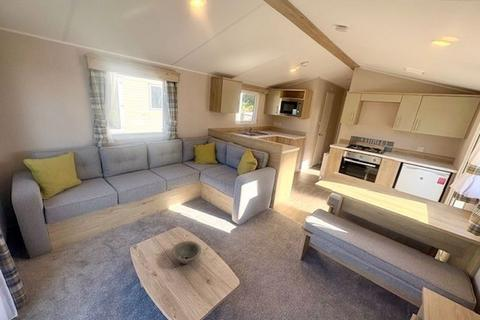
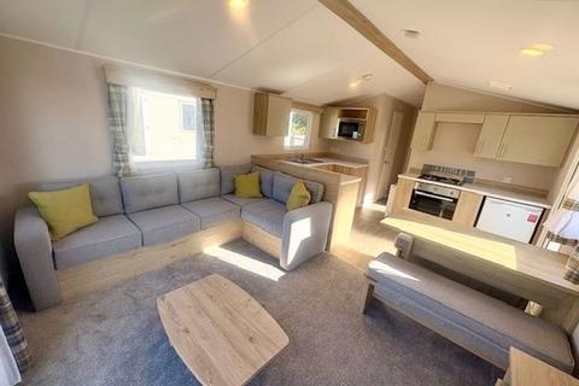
- decorative bowl [171,240,202,265]
